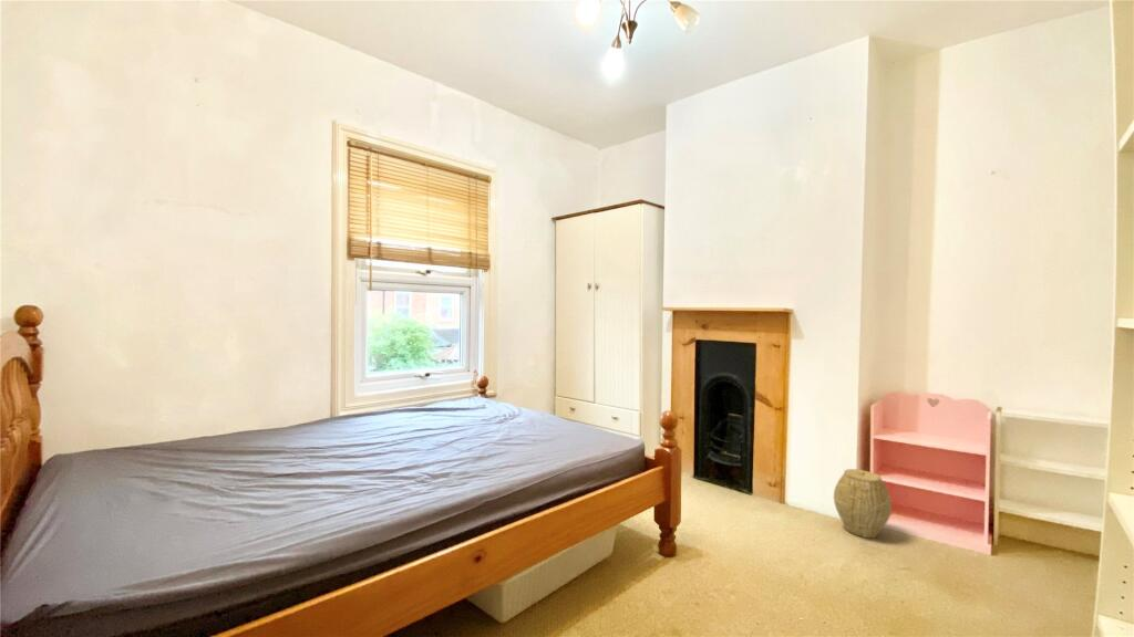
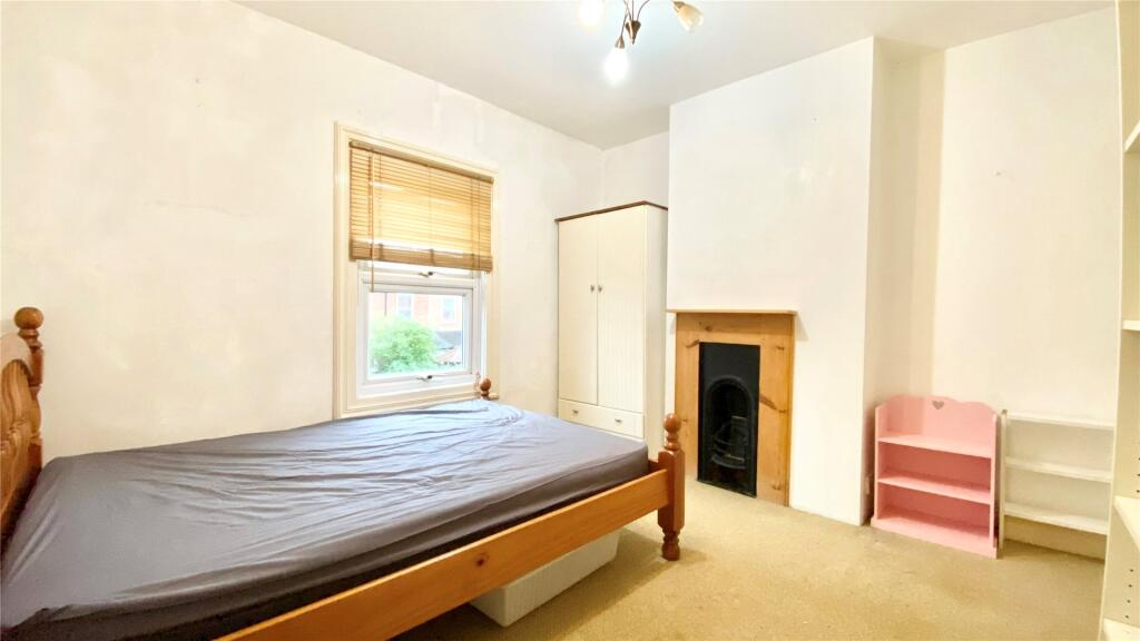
- woven basket [833,468,893,539]
